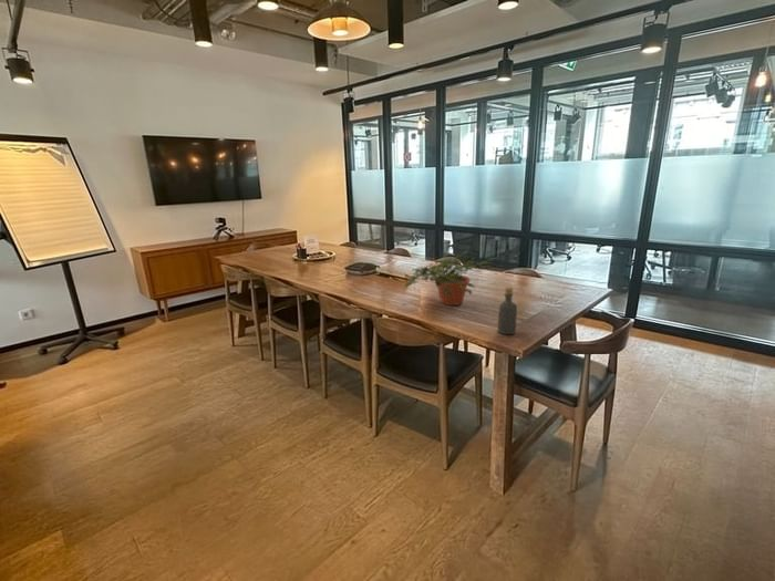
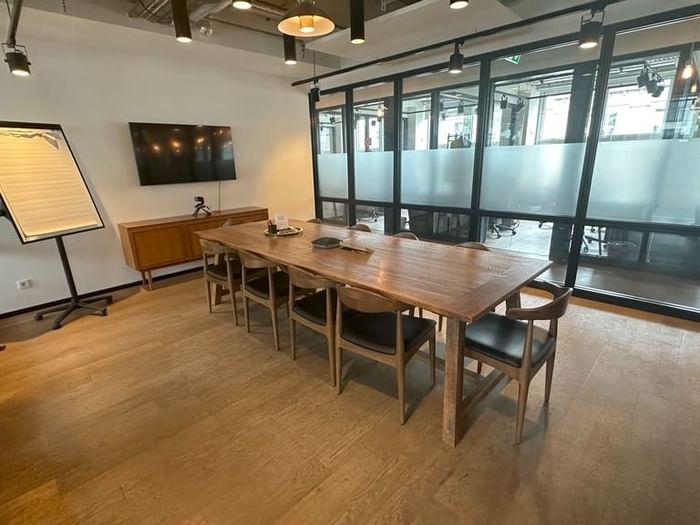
- bottle [497,286,518,335]
- potted plant [404,250,499,307]
